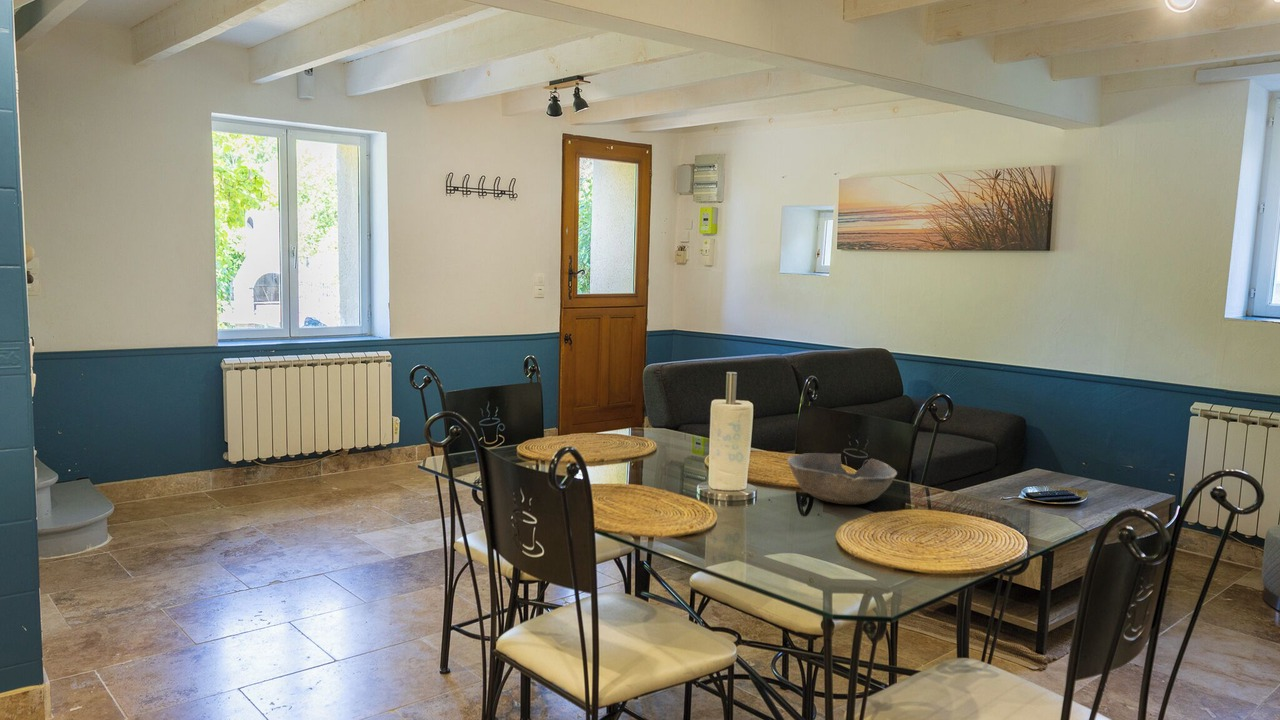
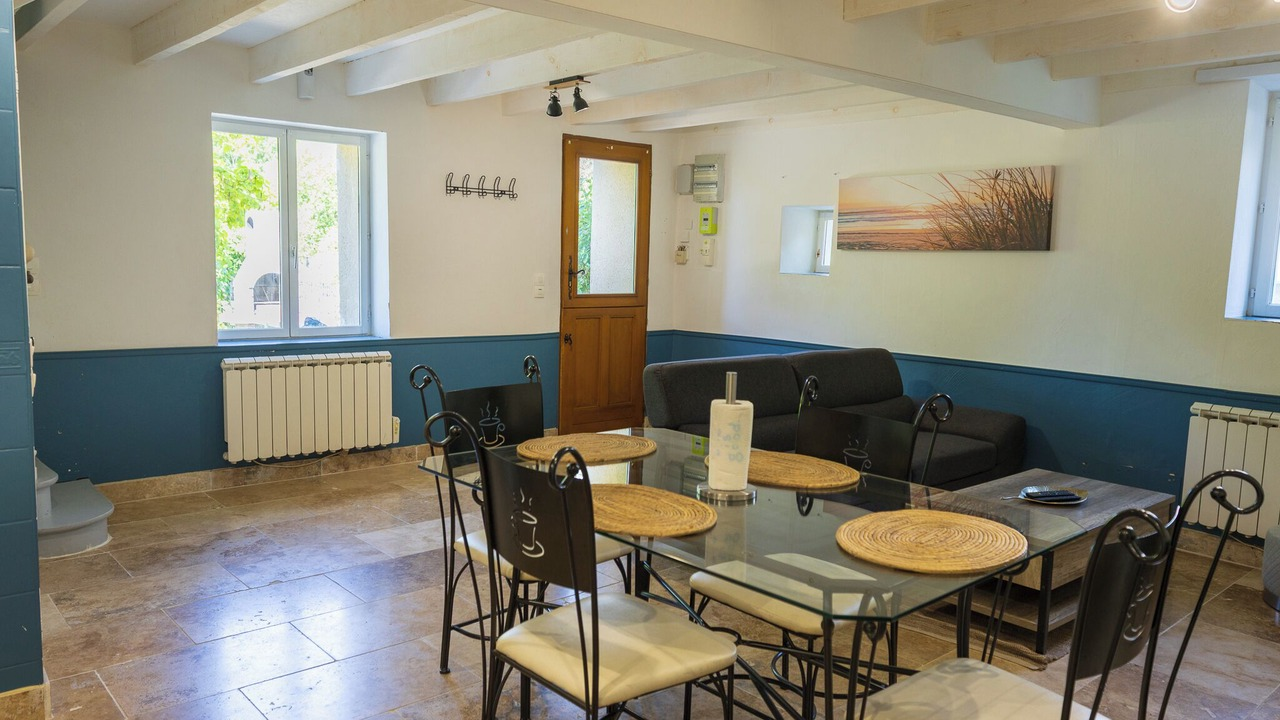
- bowl [787,452,898,506]
